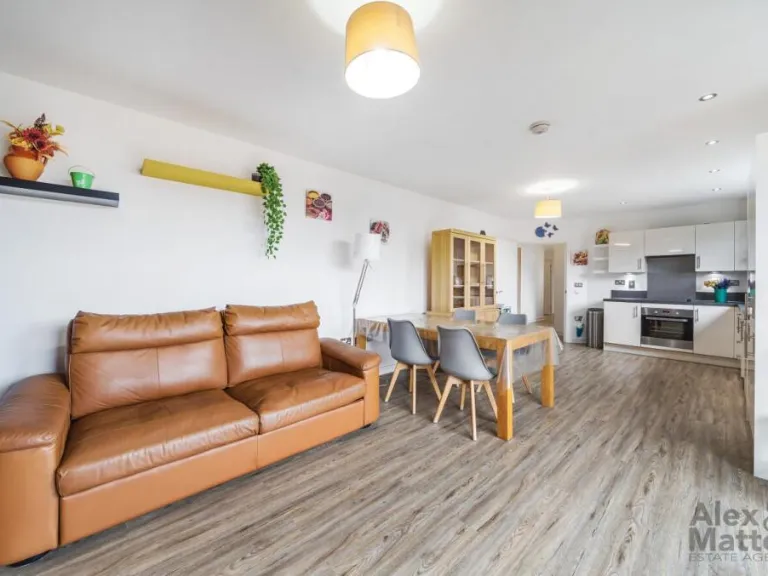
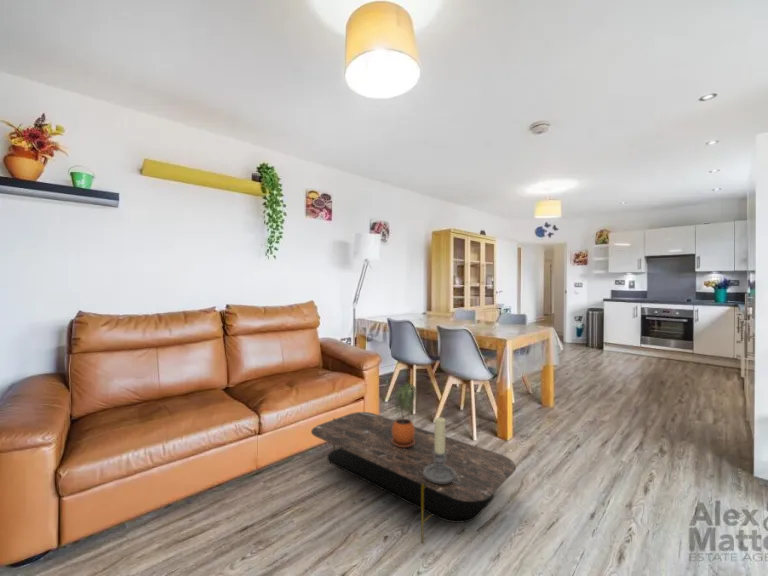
+ potted plant [392,382,419,447]
+ coffee table [310,411,517,544]
+ candle holder [424,416,460,484]
